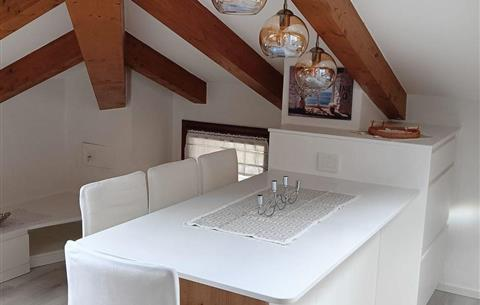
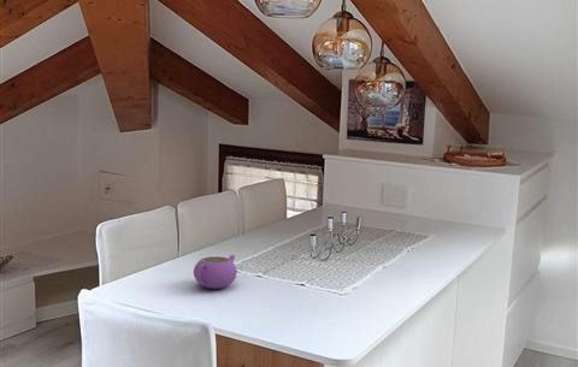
+ teapot [193,254,238,290]
